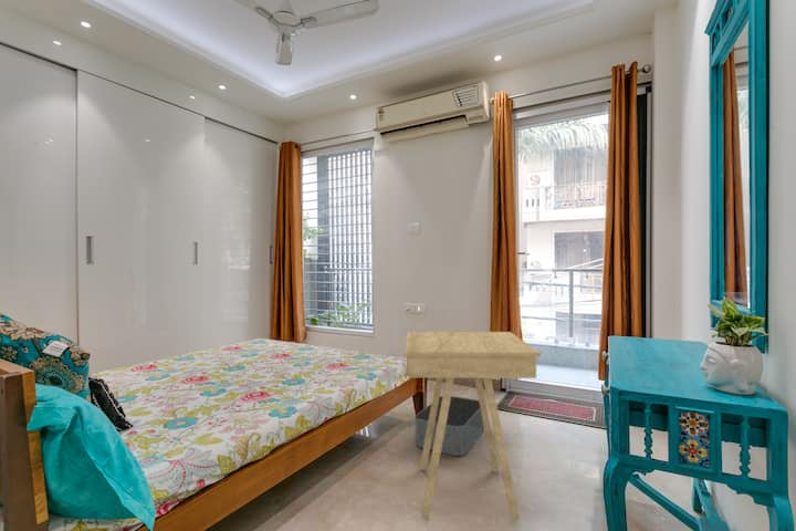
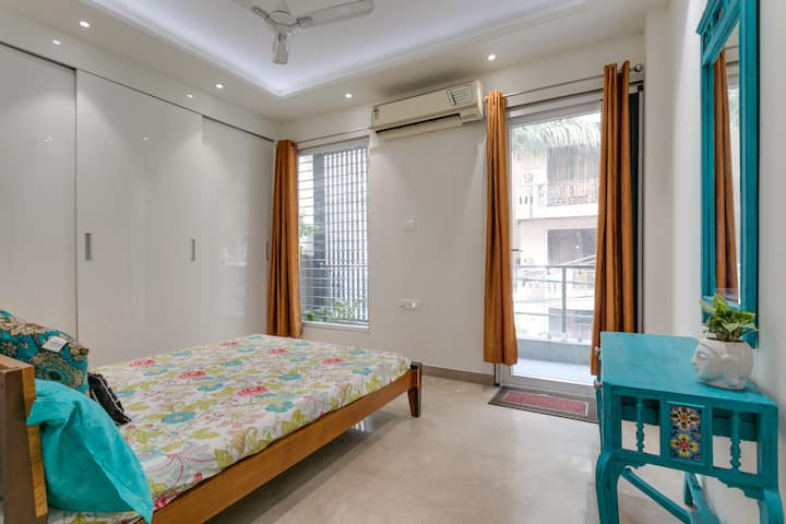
- side table [404,331,542,524]
- storage bin [415,395,485,457]
